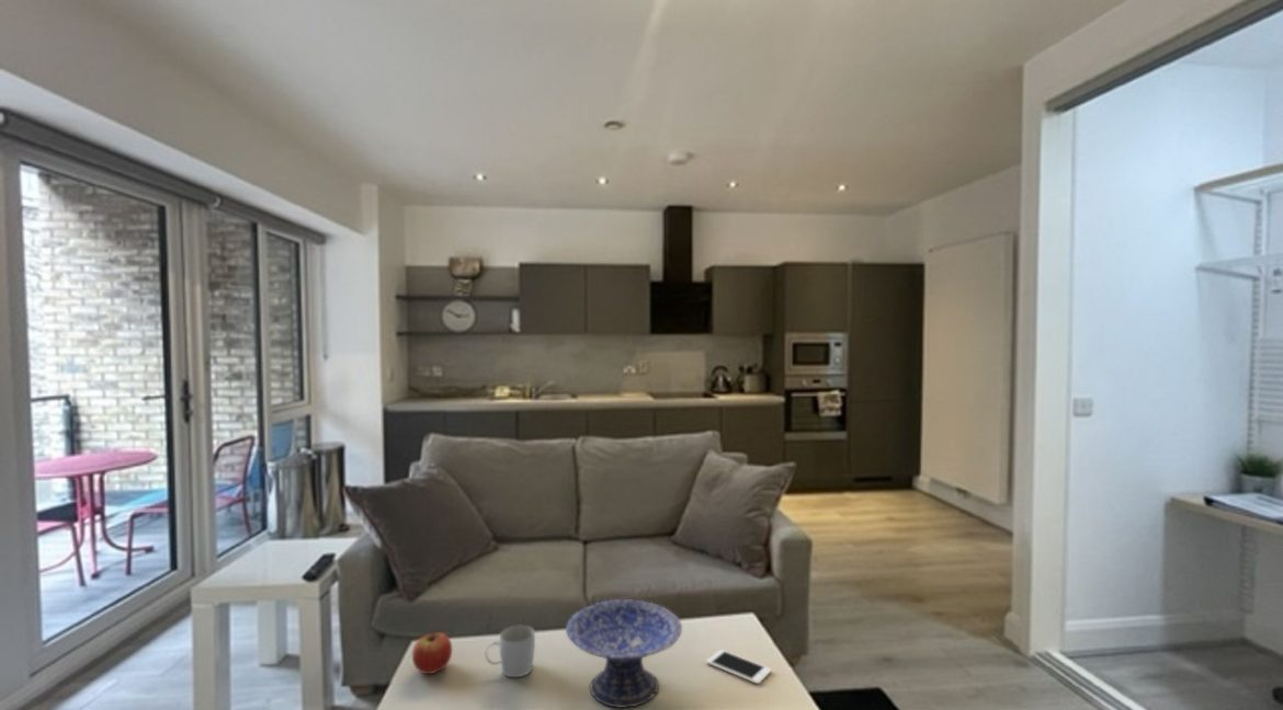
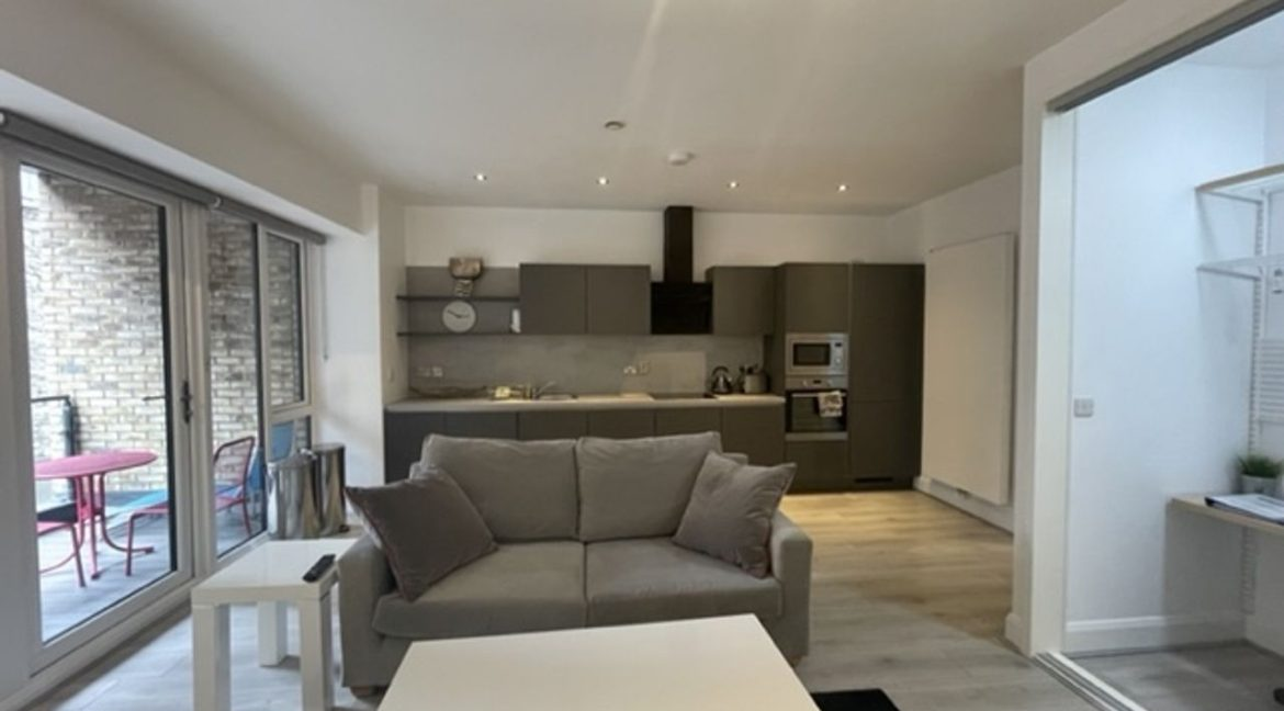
- decorative bowl [565,598,683,709]
- mug [485,625,536,678]
- apple [411,630,453,675]
- cell phone [705,649,773,685]
